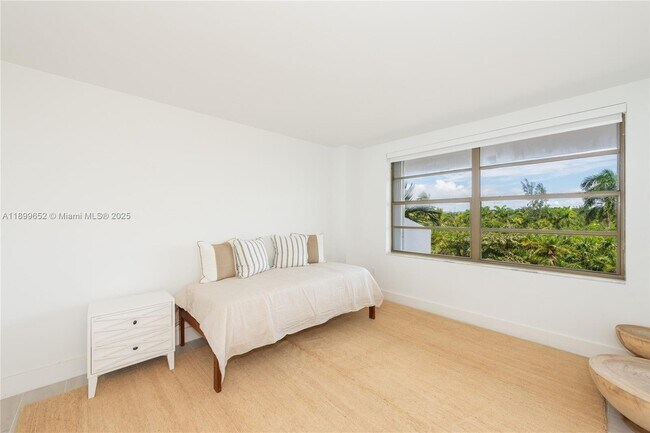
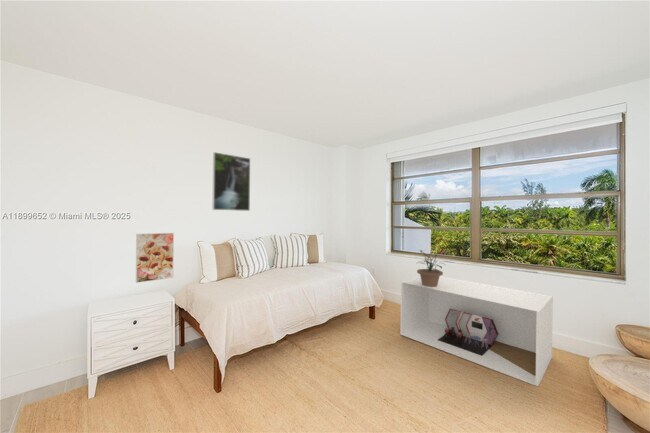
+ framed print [135,232,175,284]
+ potted plant [415,246,445,287]
+ storage bench [399,275,554,387]
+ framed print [211,151,251,212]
